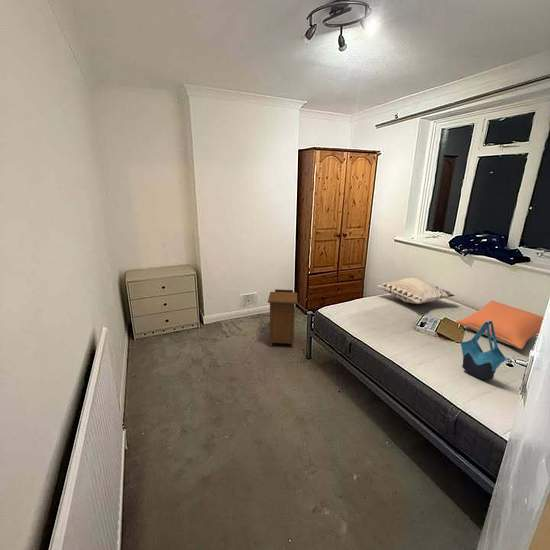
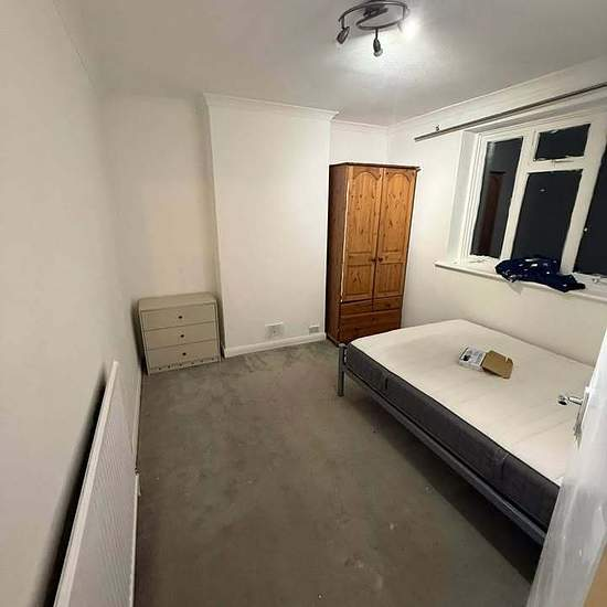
- tote bag [459,320,508,381]
- pillow [455,299,544,350]
- nightstand [267,288,298,349]
- decorative pillow [376,277,456,305]
